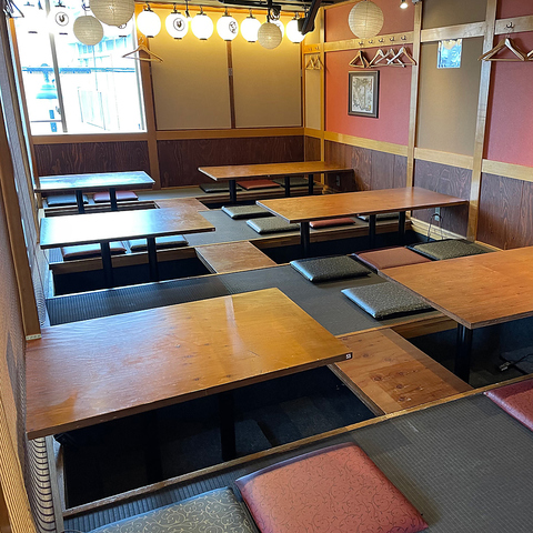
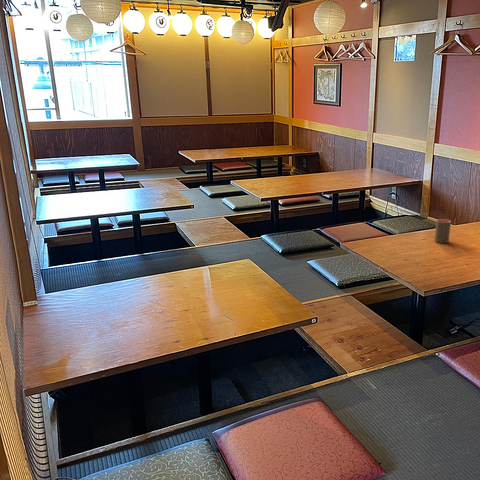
+ cup [434,218,452,244]
